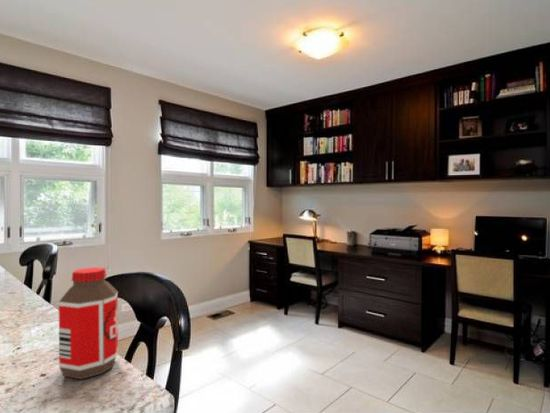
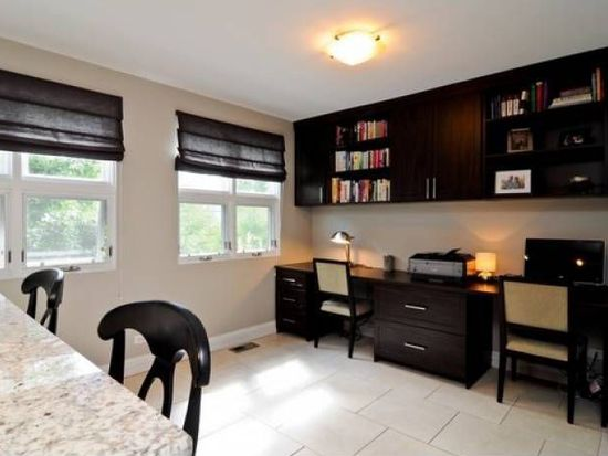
- bottle [58,266,119,380]
